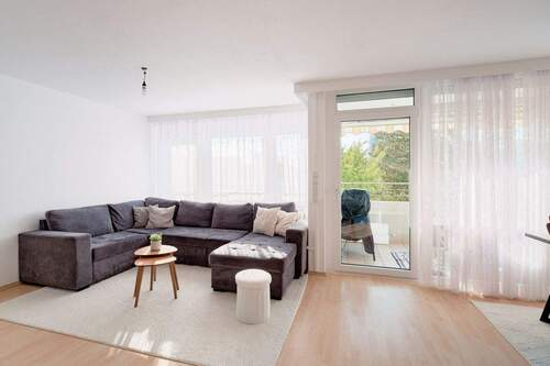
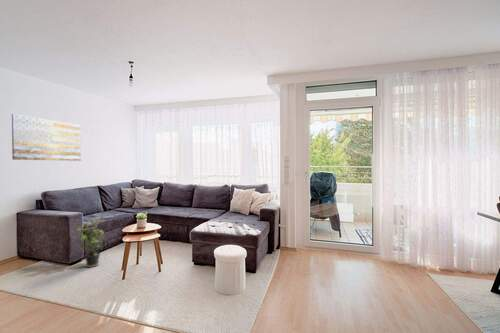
+ wall art [11,113,82,162]
+ potted plant [75,216,105,268]
